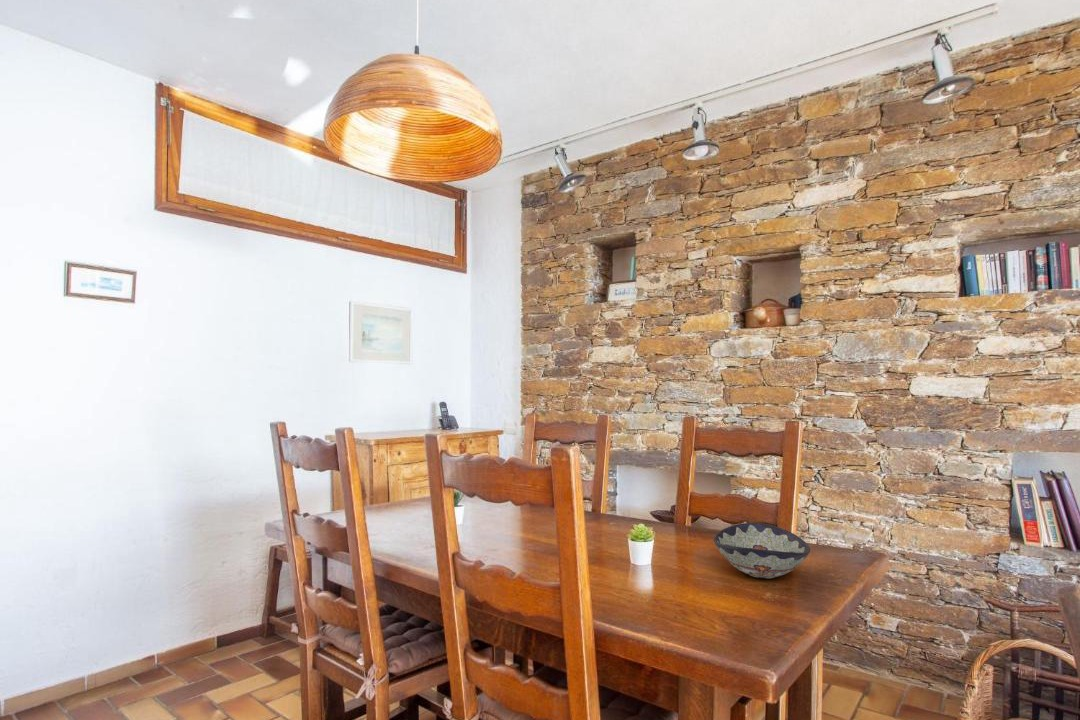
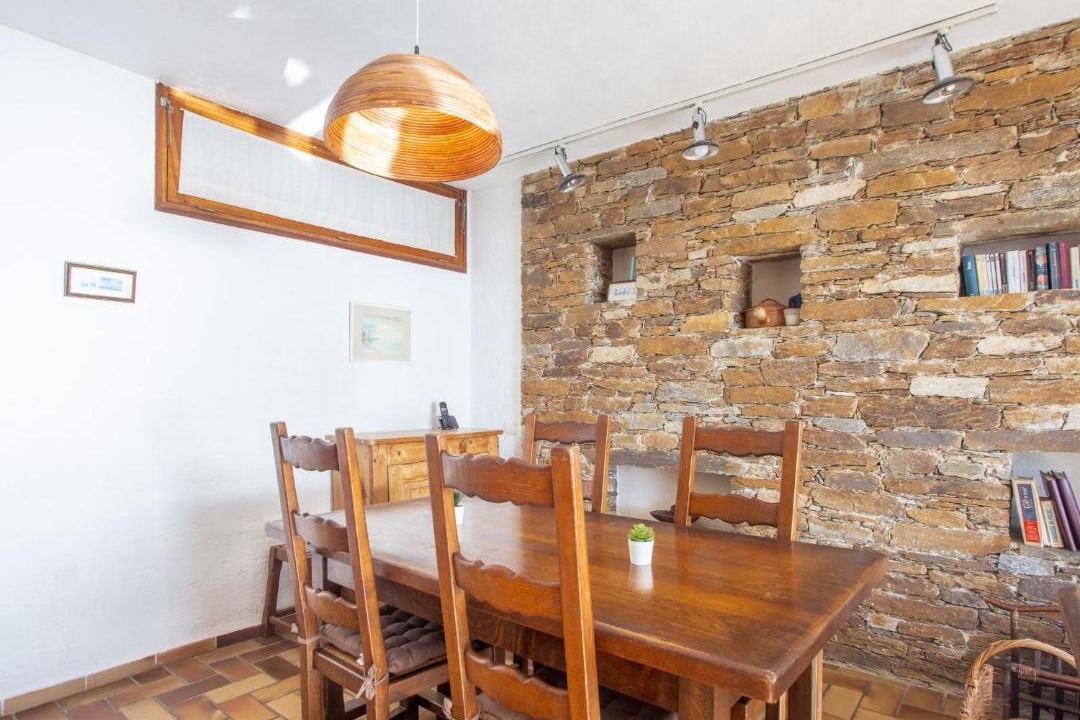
- decorative bowl [713,522,811,580]
